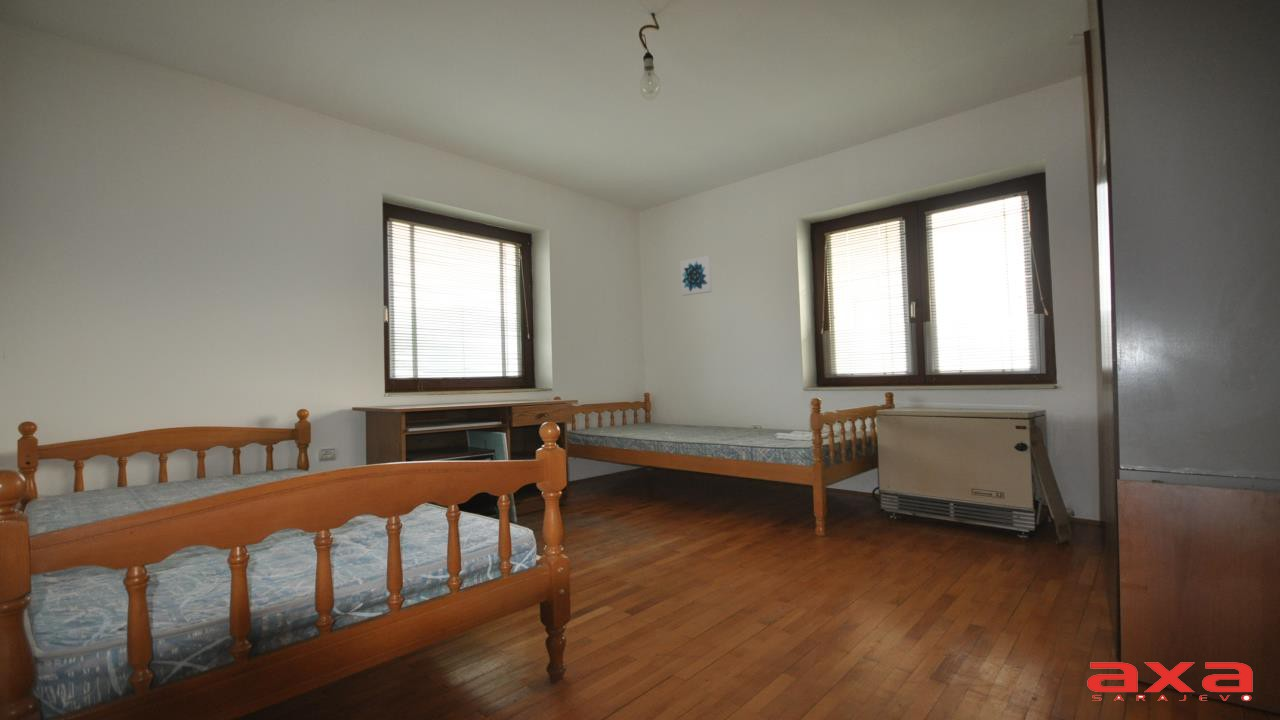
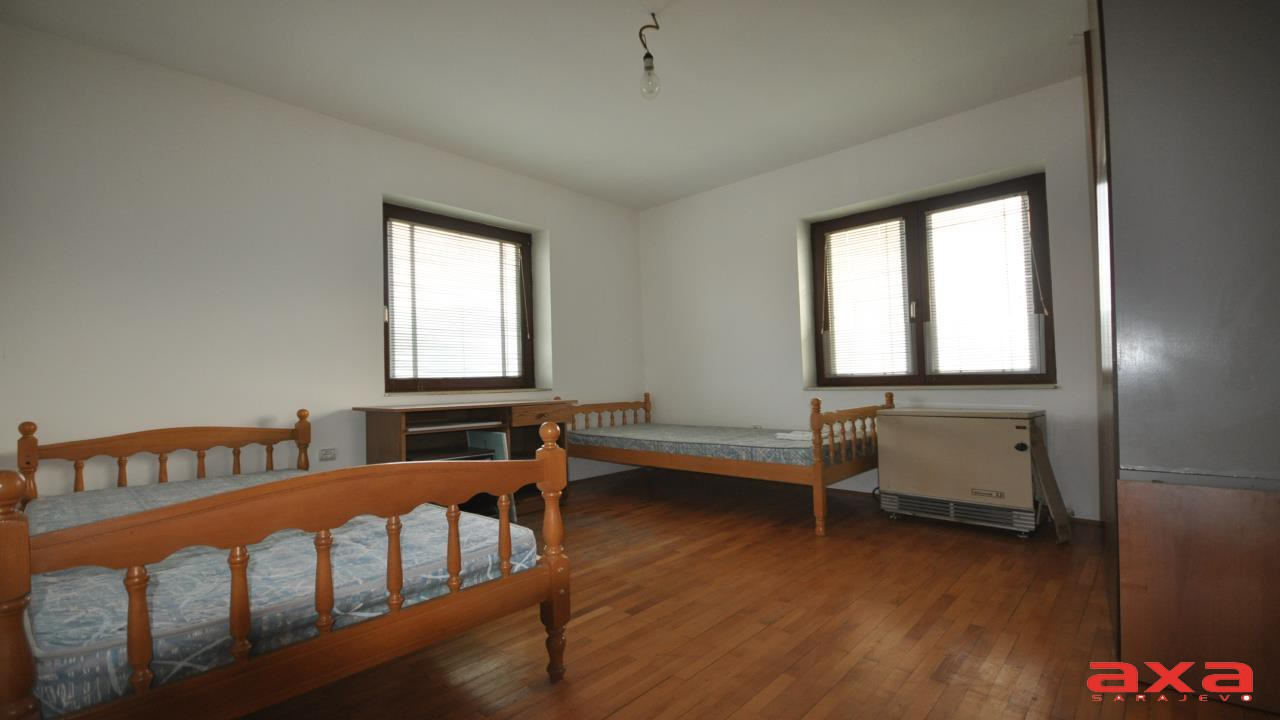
- wall art [679,255,713,297]
